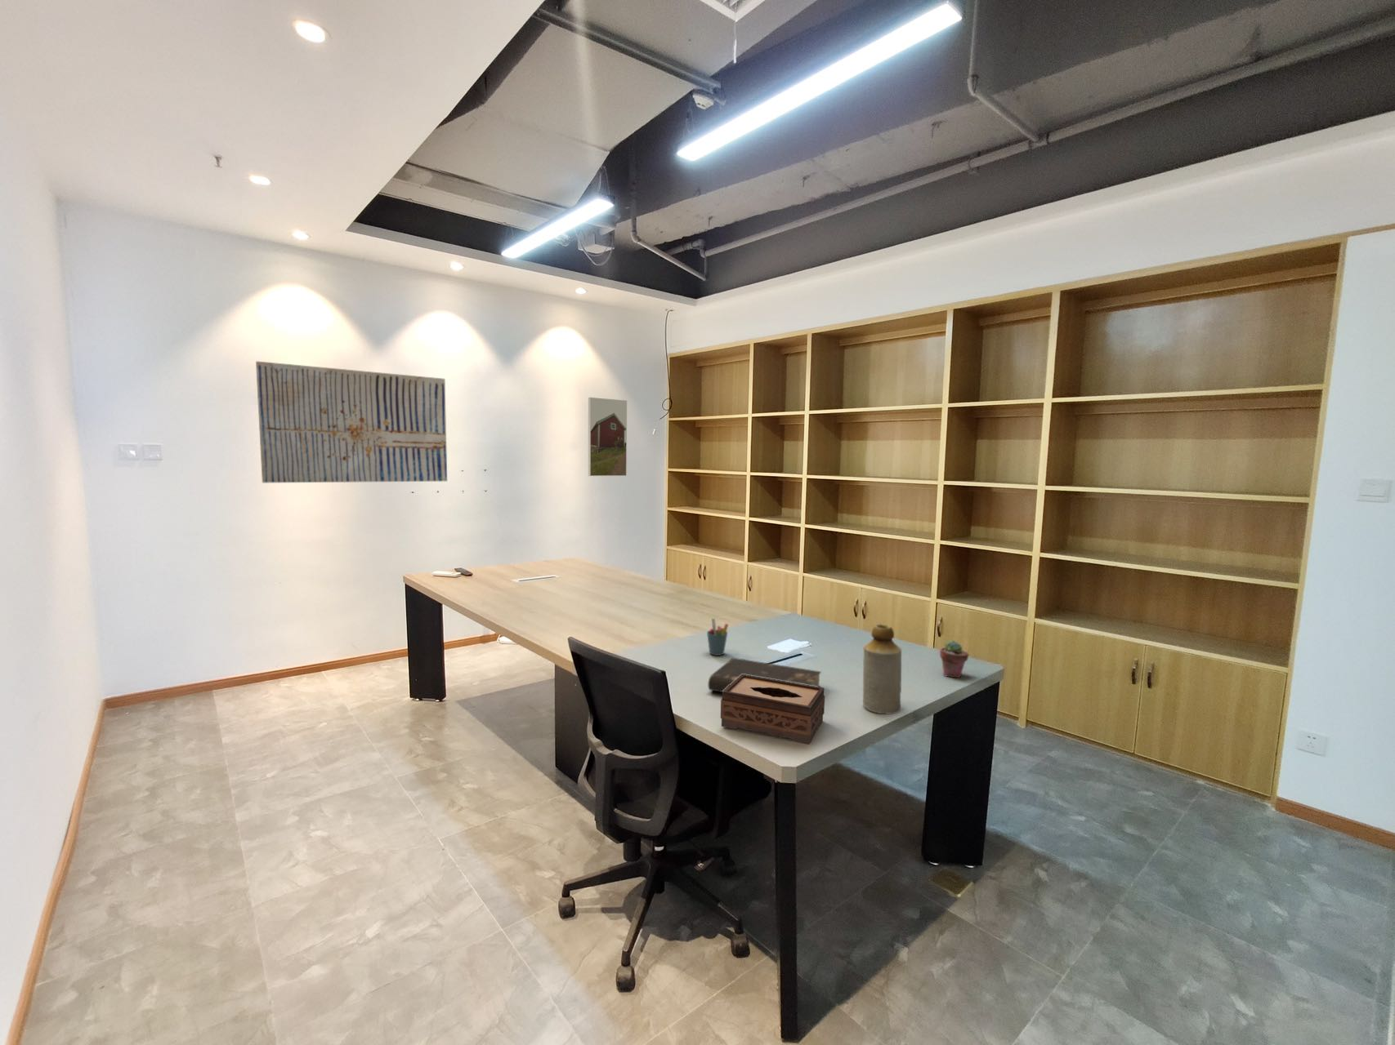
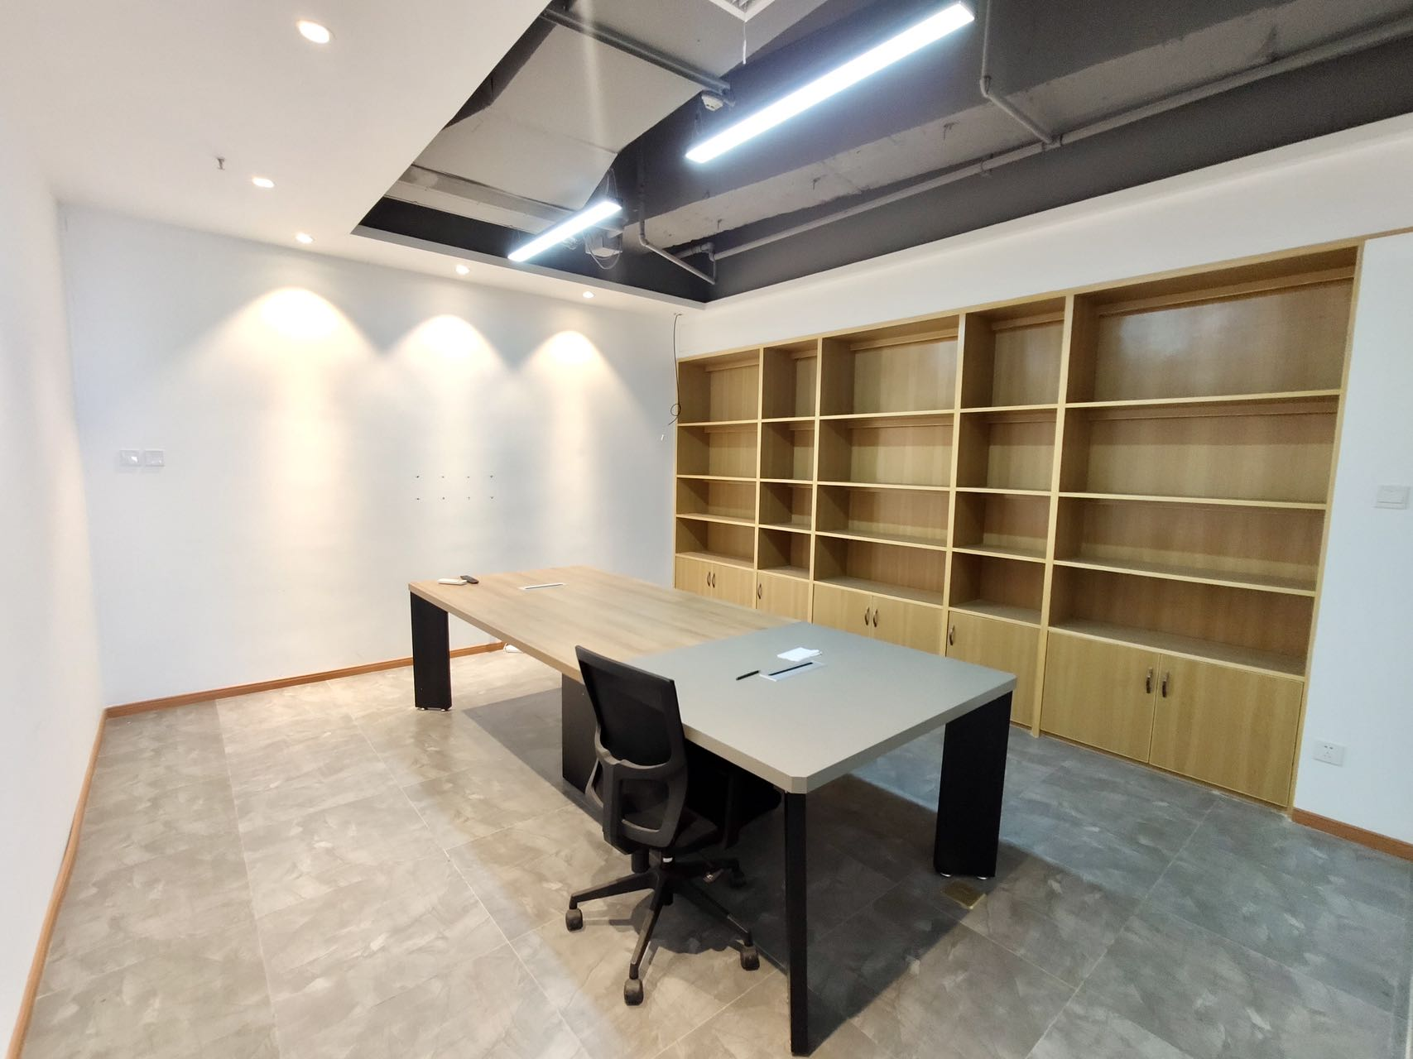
- tissue box [719,674,825,745]
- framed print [588,396,627,476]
- book [707,658,822,693]
- wall art [255,360,448,483]
- potted succulent [939,640,969,678]
- bottle [862,622,902,716]
- pen holder [706,618,729,656]
